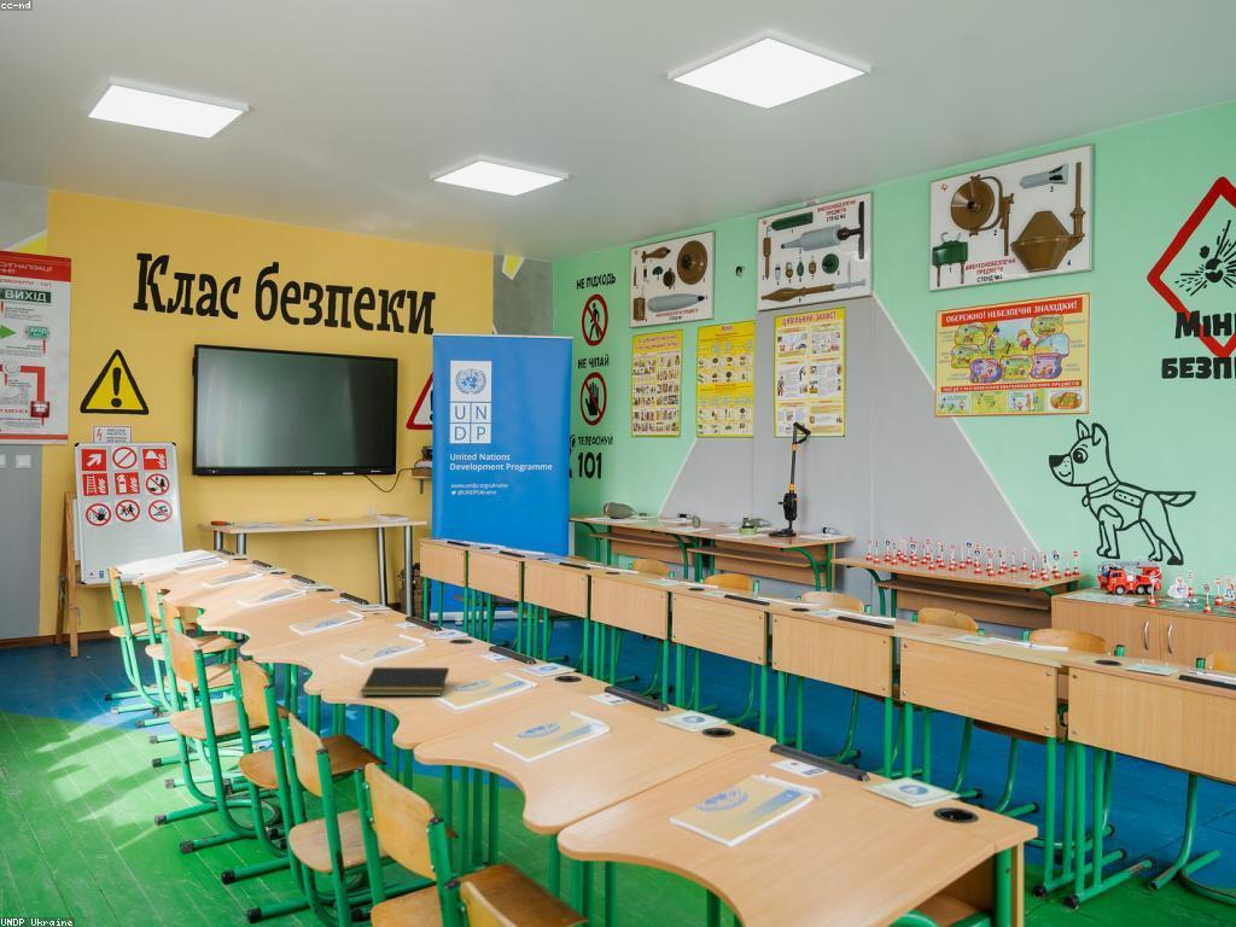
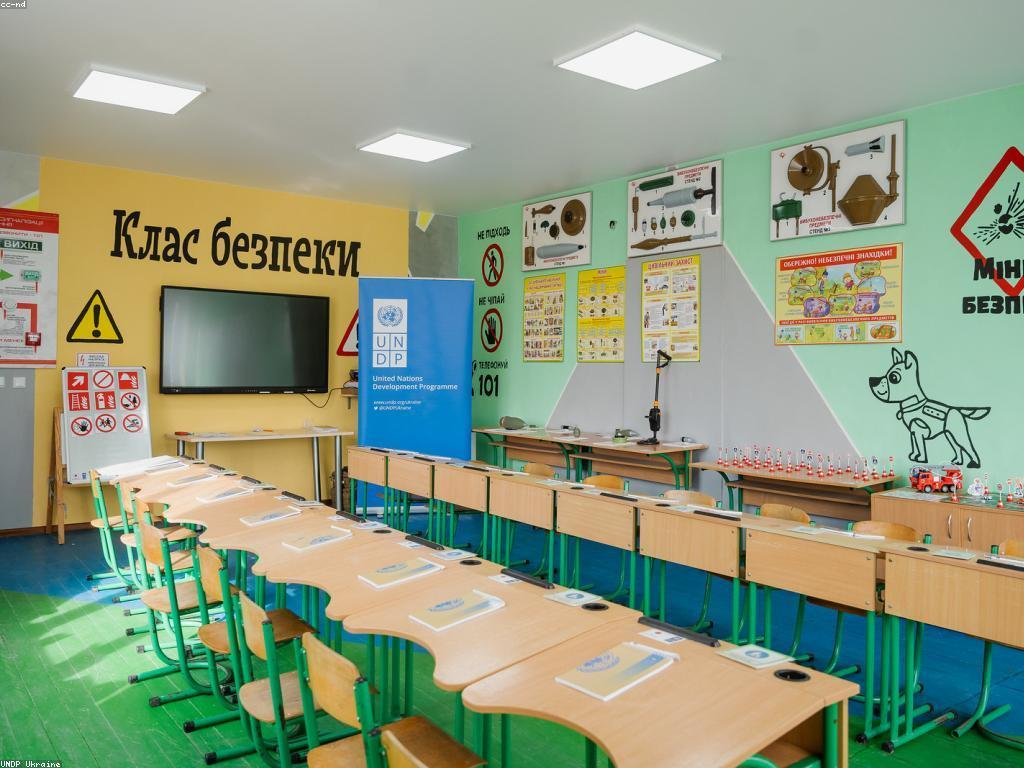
- notepad [360,666,450,698]
